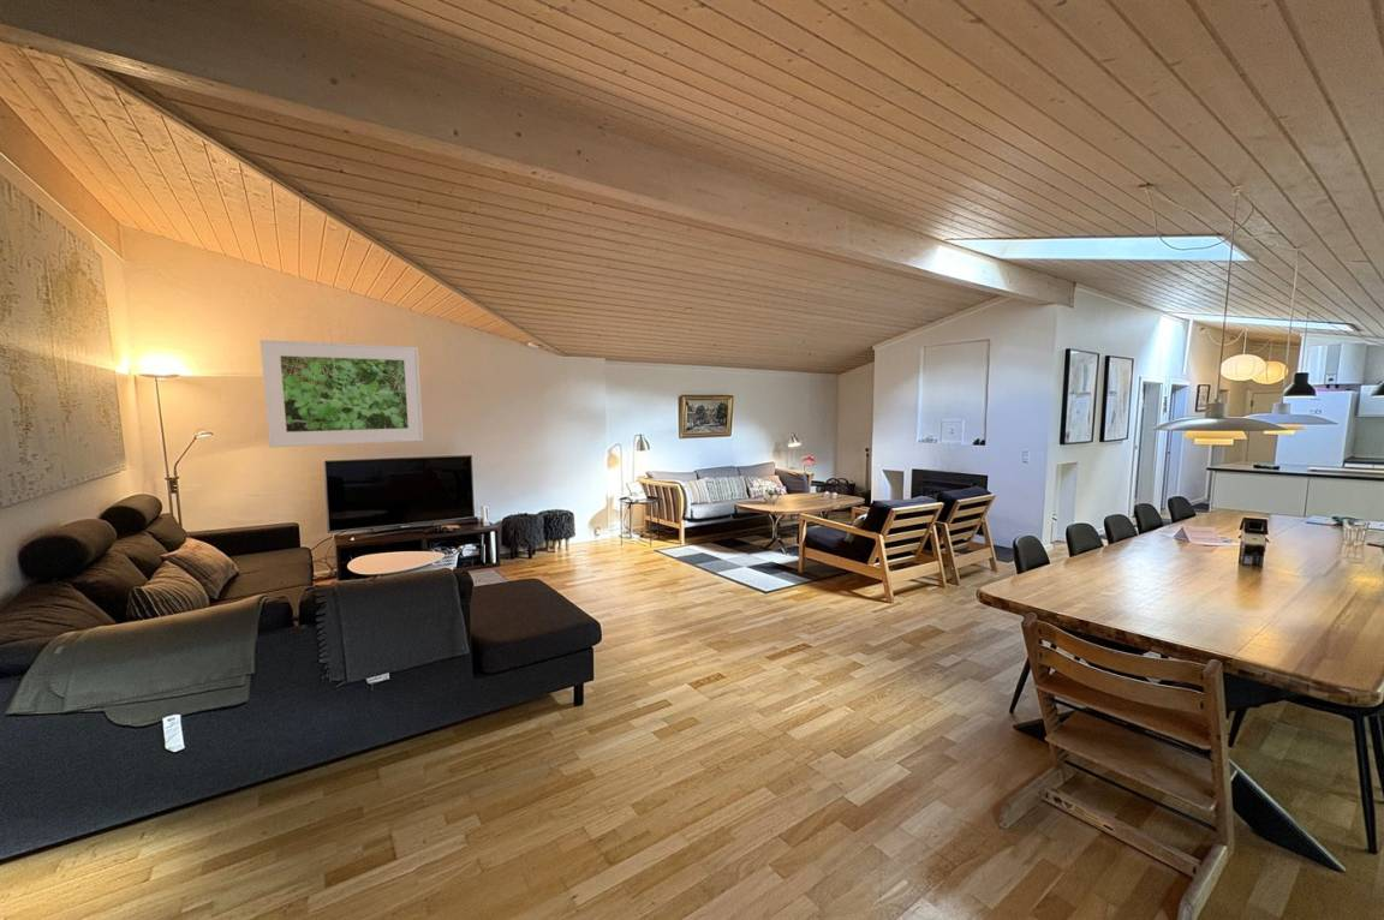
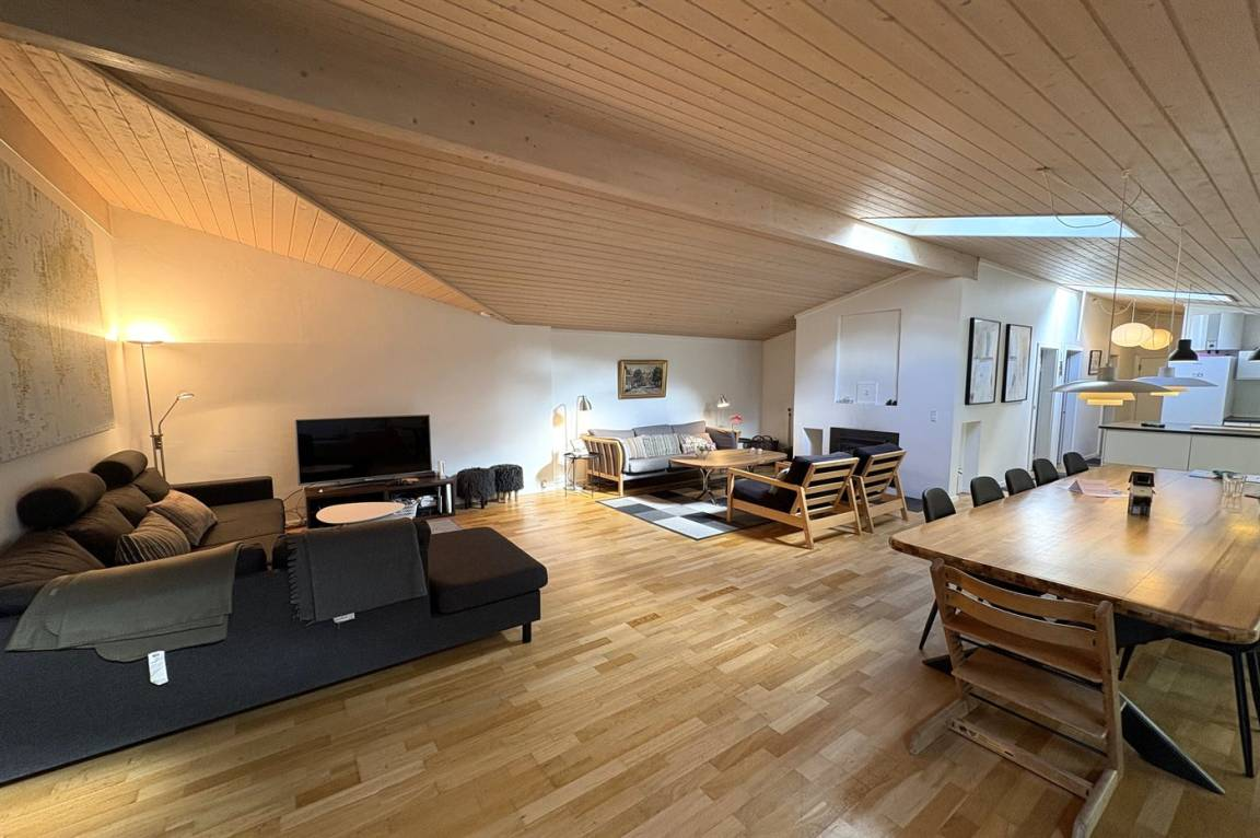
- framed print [260,339,424,448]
